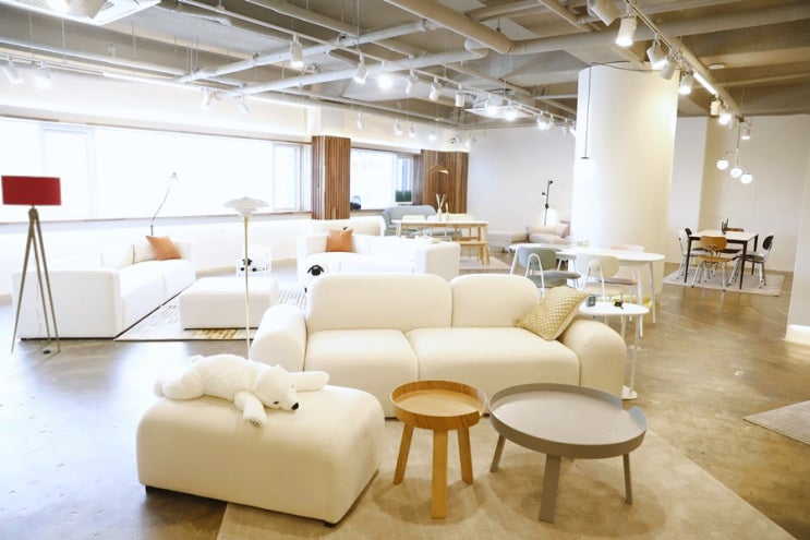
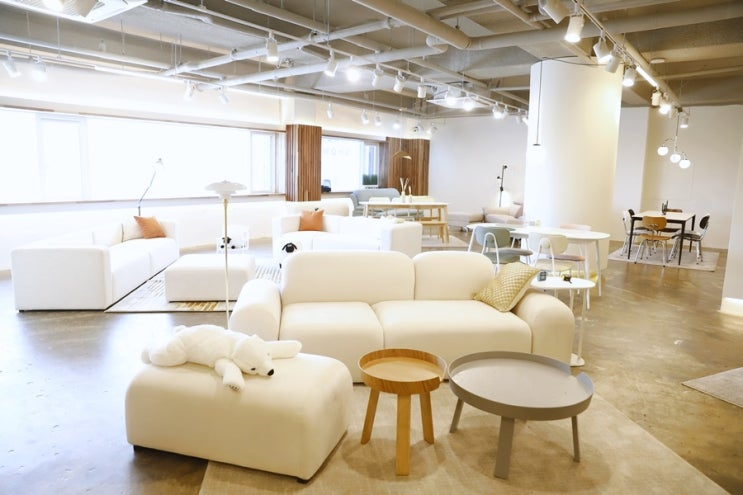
- floor lamp [0,175,63,355]
